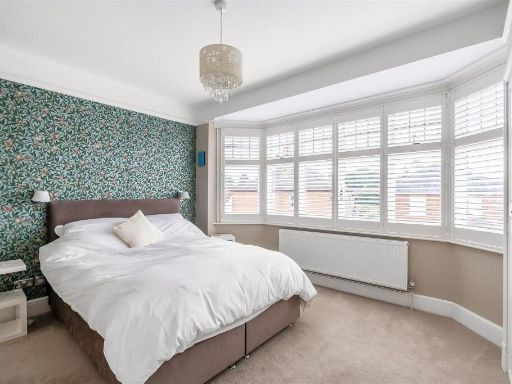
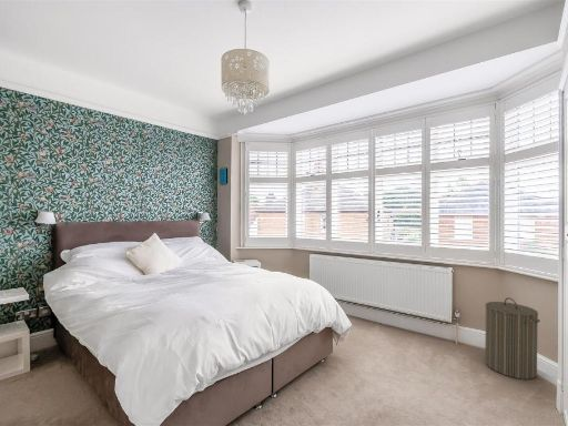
+ laundry hamper [484,296,541,381]
